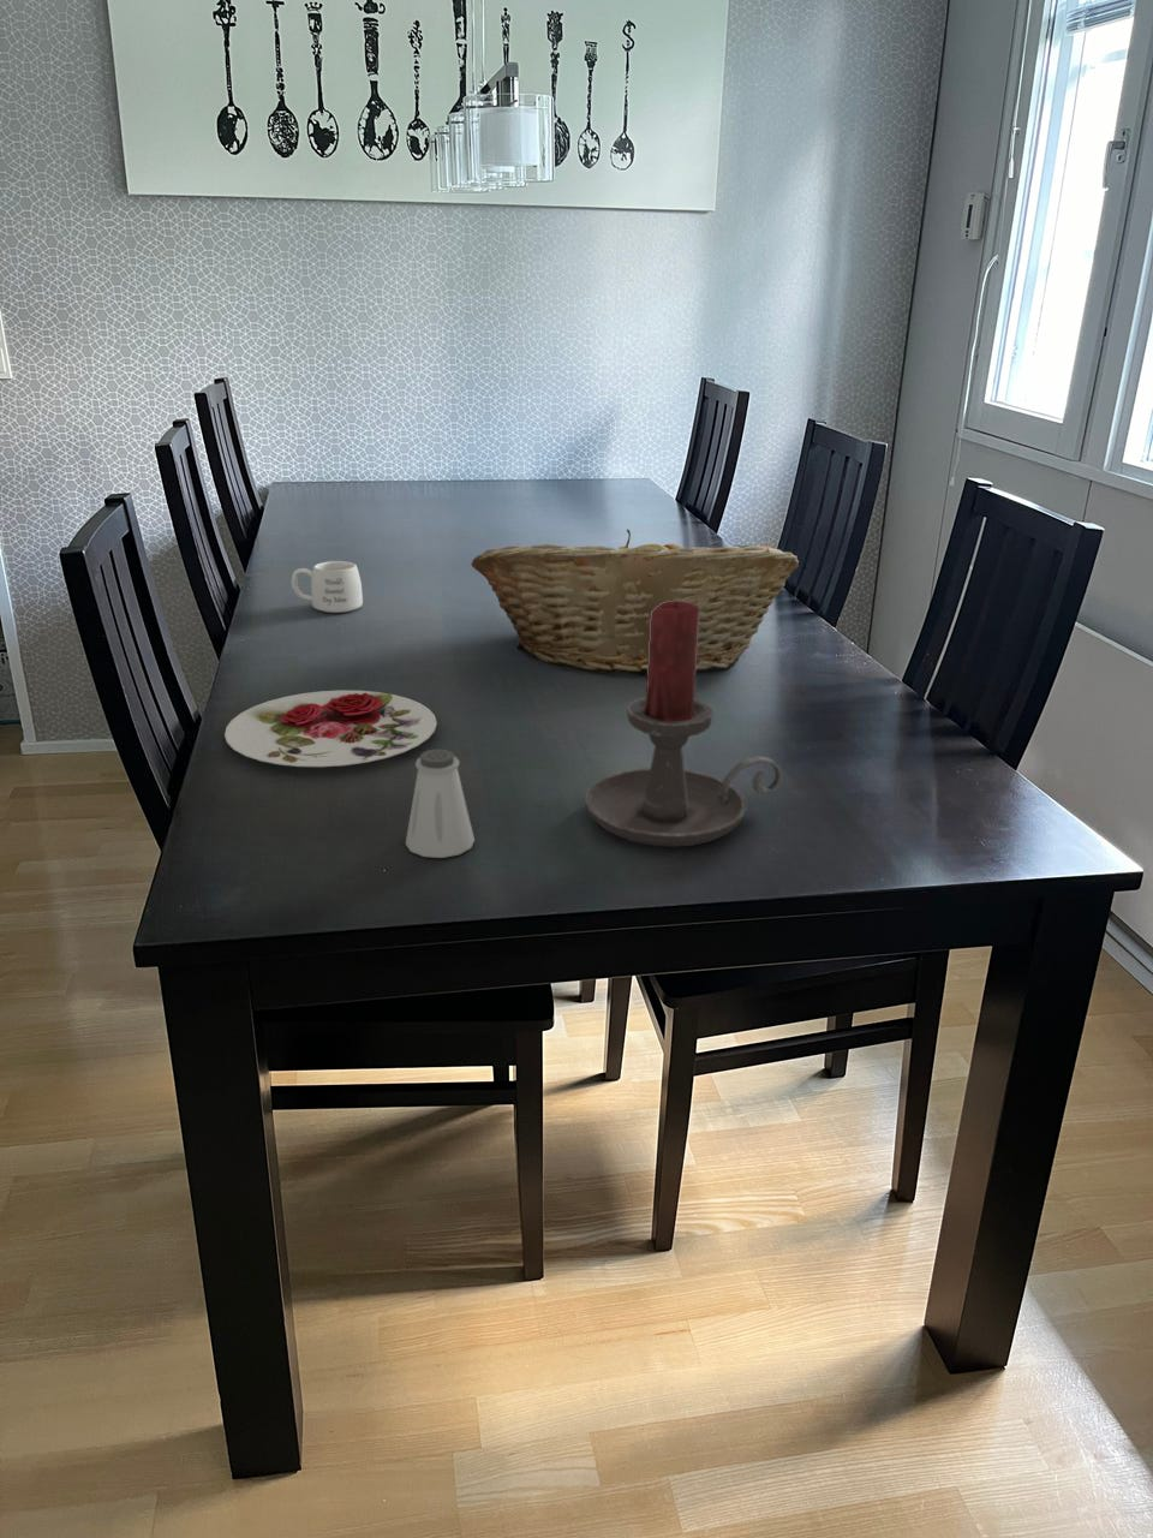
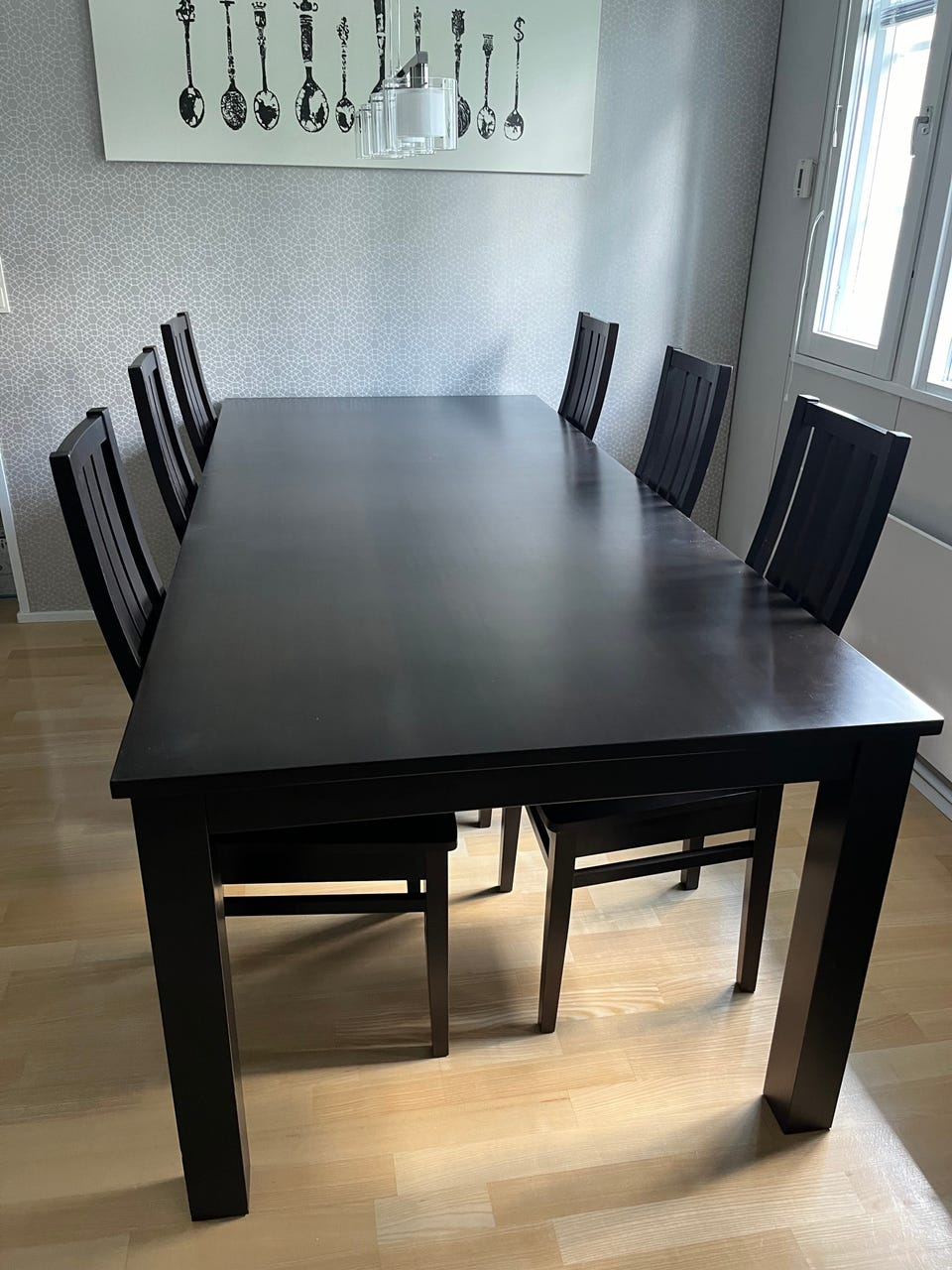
- mug [291,559,363,614]
- saltshaker [405,747,476,859]
- candle holder [585,599,784,848]
- fruit basket [471,529,799,677]
- plate [223,690,438,768]
